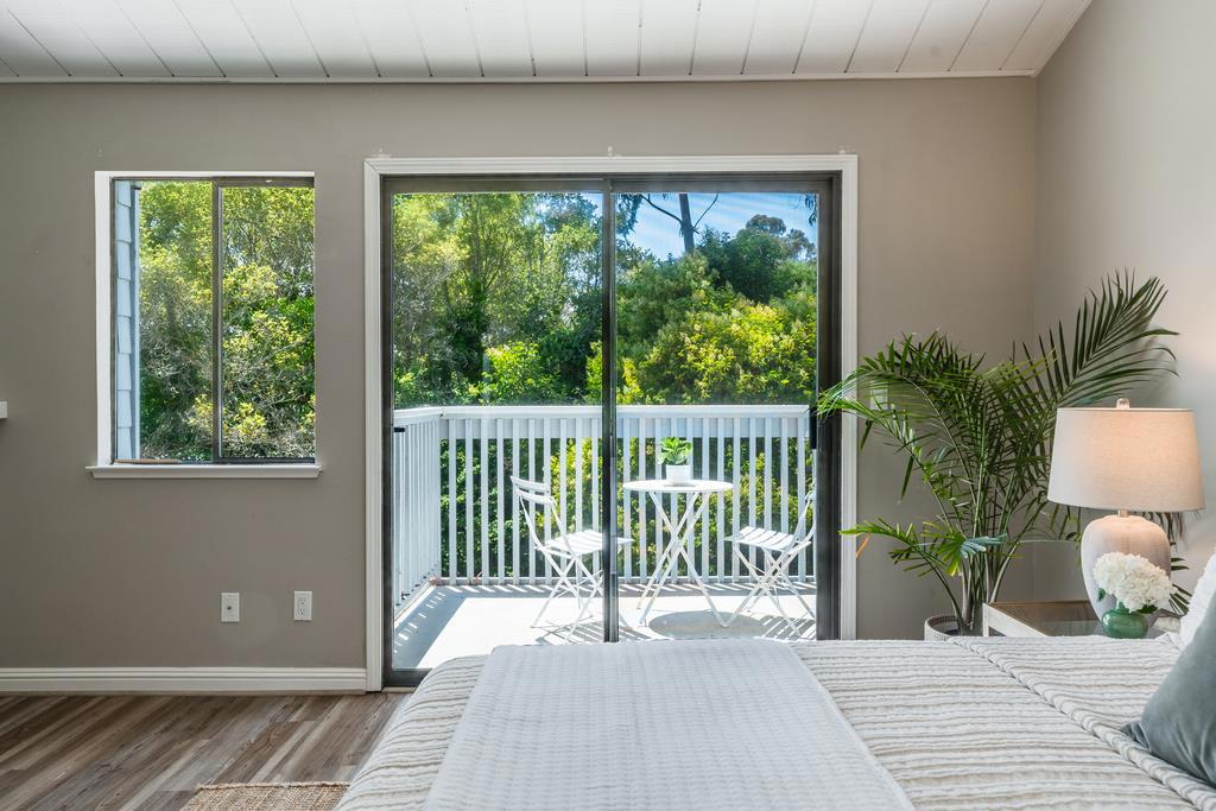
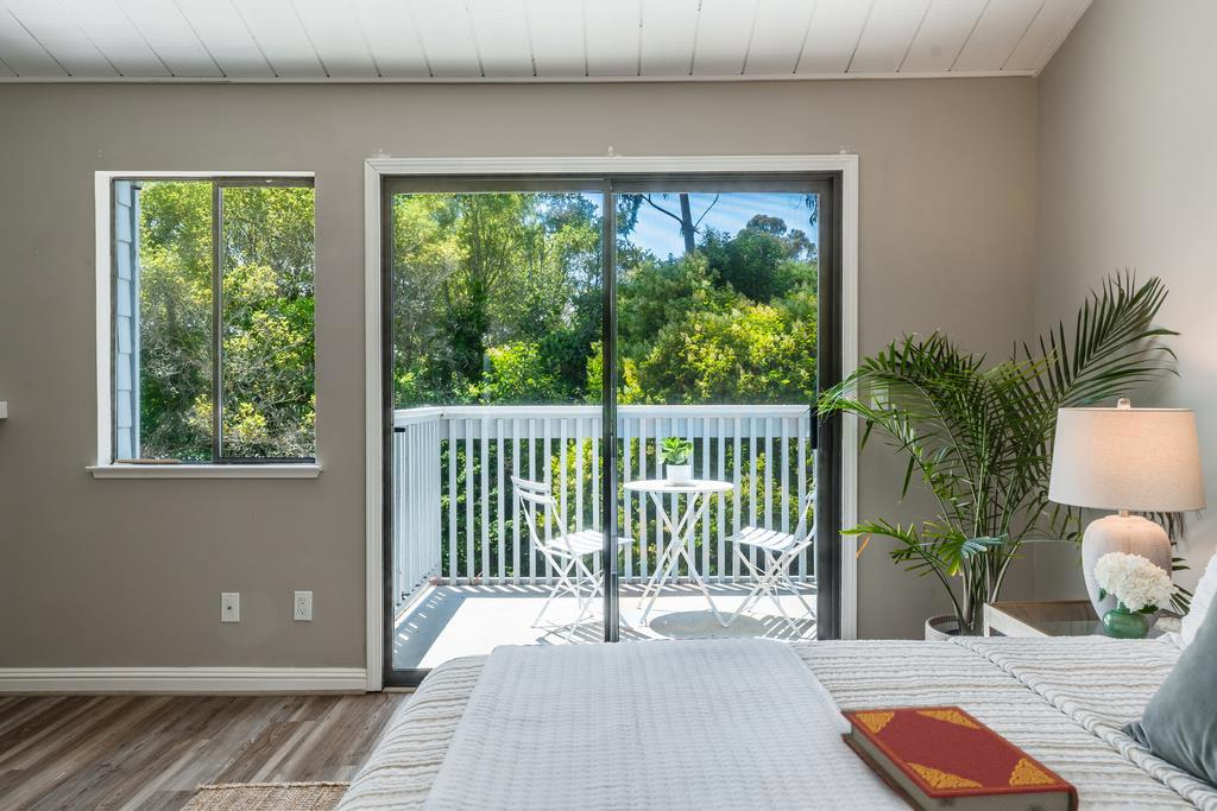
+ hardback book [839,704,1080,811]
